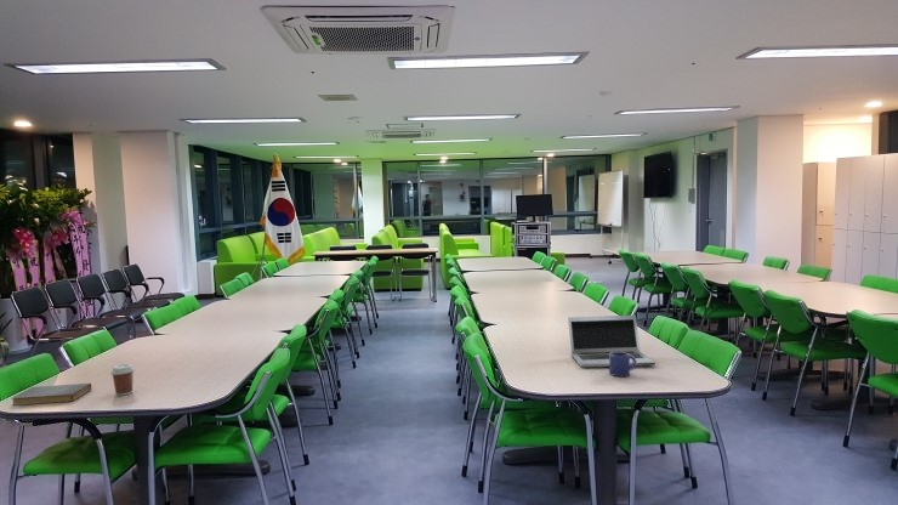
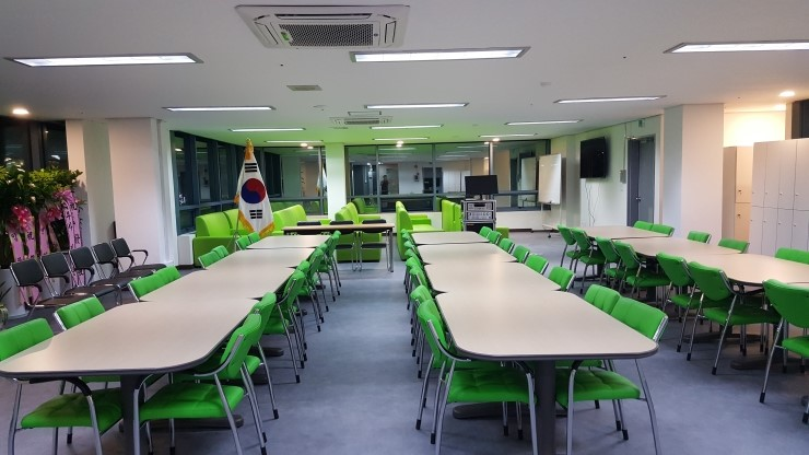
- coffee cup [109,363,136,397]
- mug [608,352,637,378]
- laptop [567,314,657,368]
- book [11,382,92,407]
